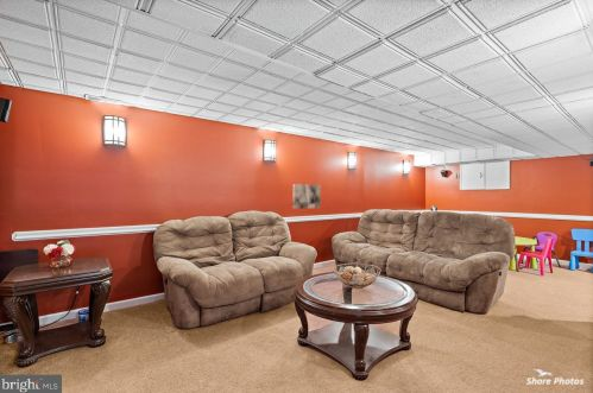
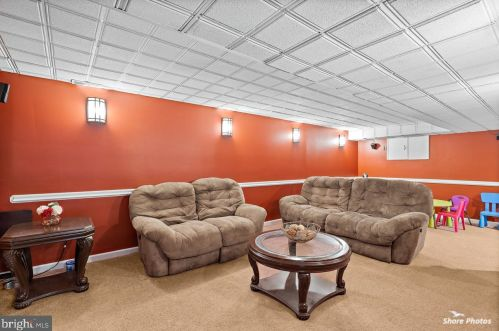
- wall art [292,183,322,210]
